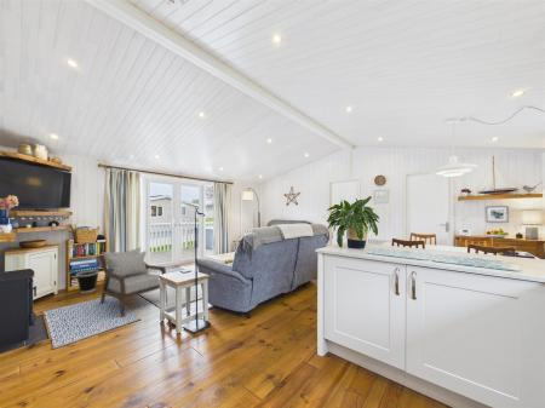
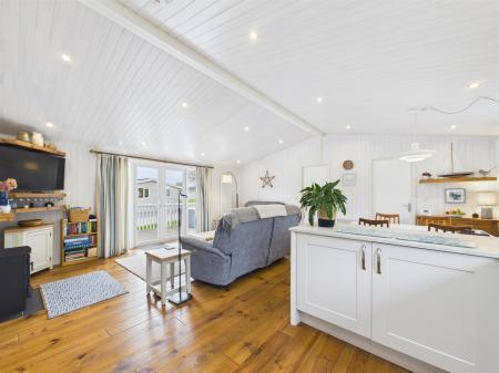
- wastebasket [75,269,101,294]
- armchair [98,246,168,318]
